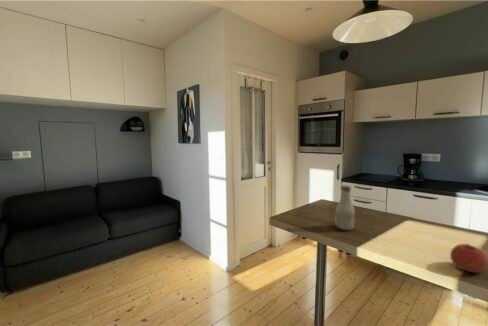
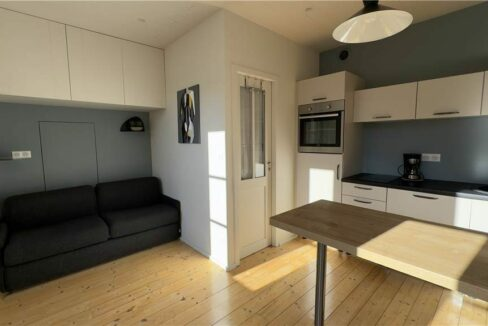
- fruit [449,242,488,273]
- bottle [334,184,356,231]
